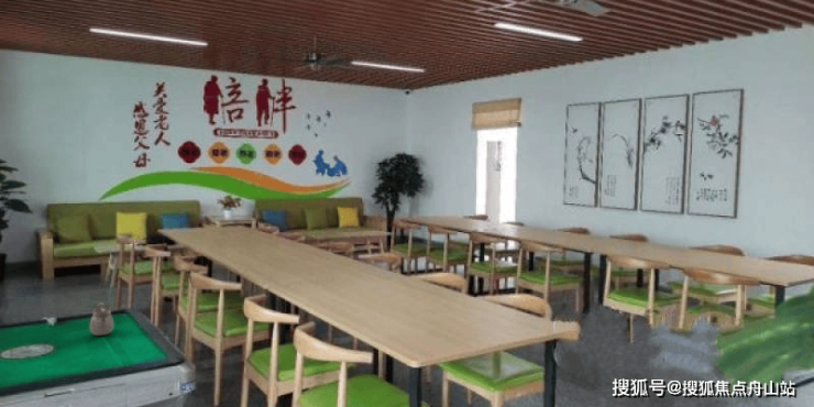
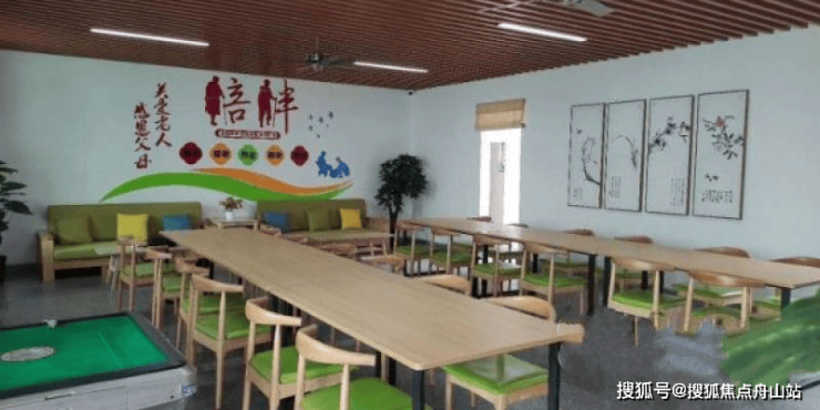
- teapot [89,301,114,337]
